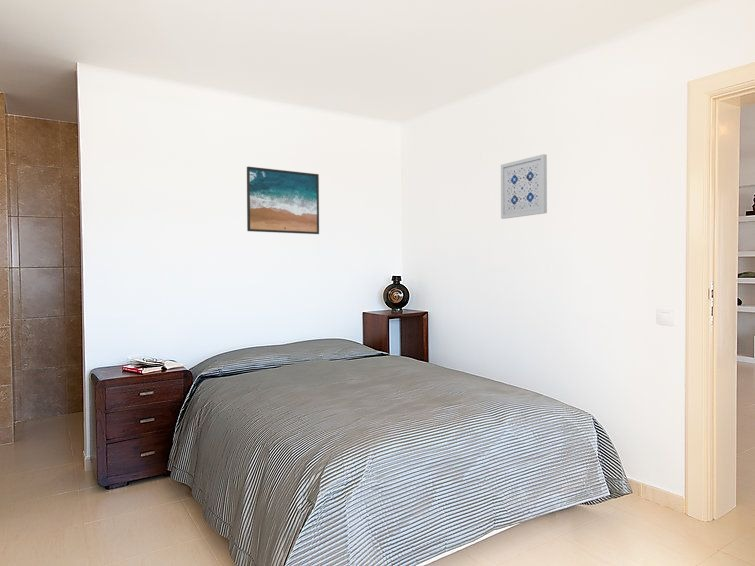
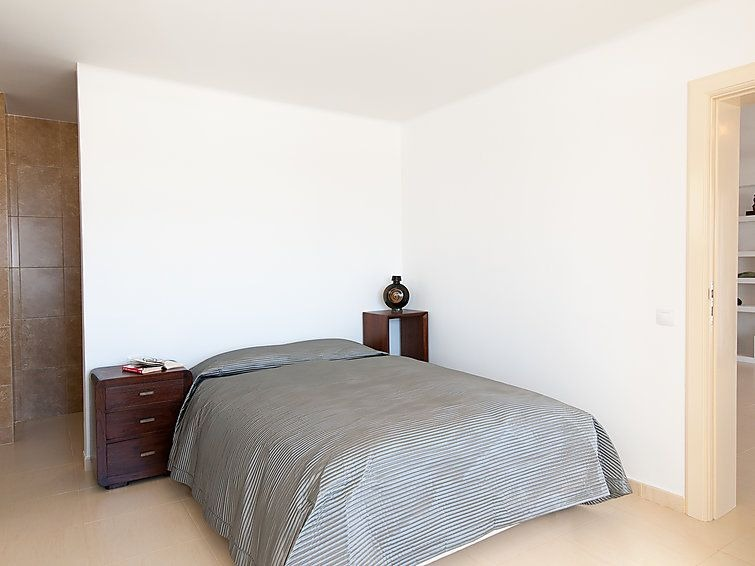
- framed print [246,166,320,235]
- wall art [500,153,548,220]
